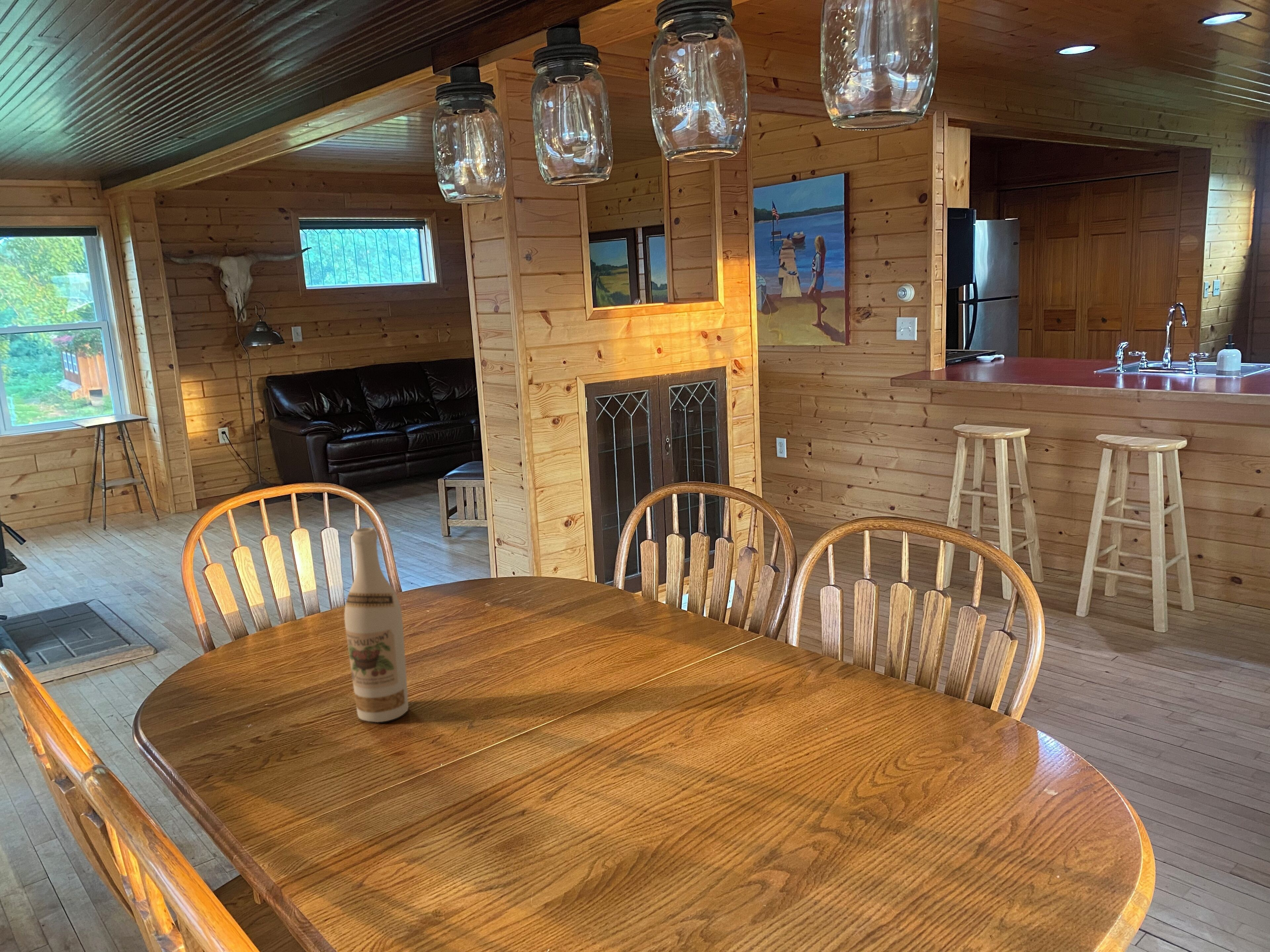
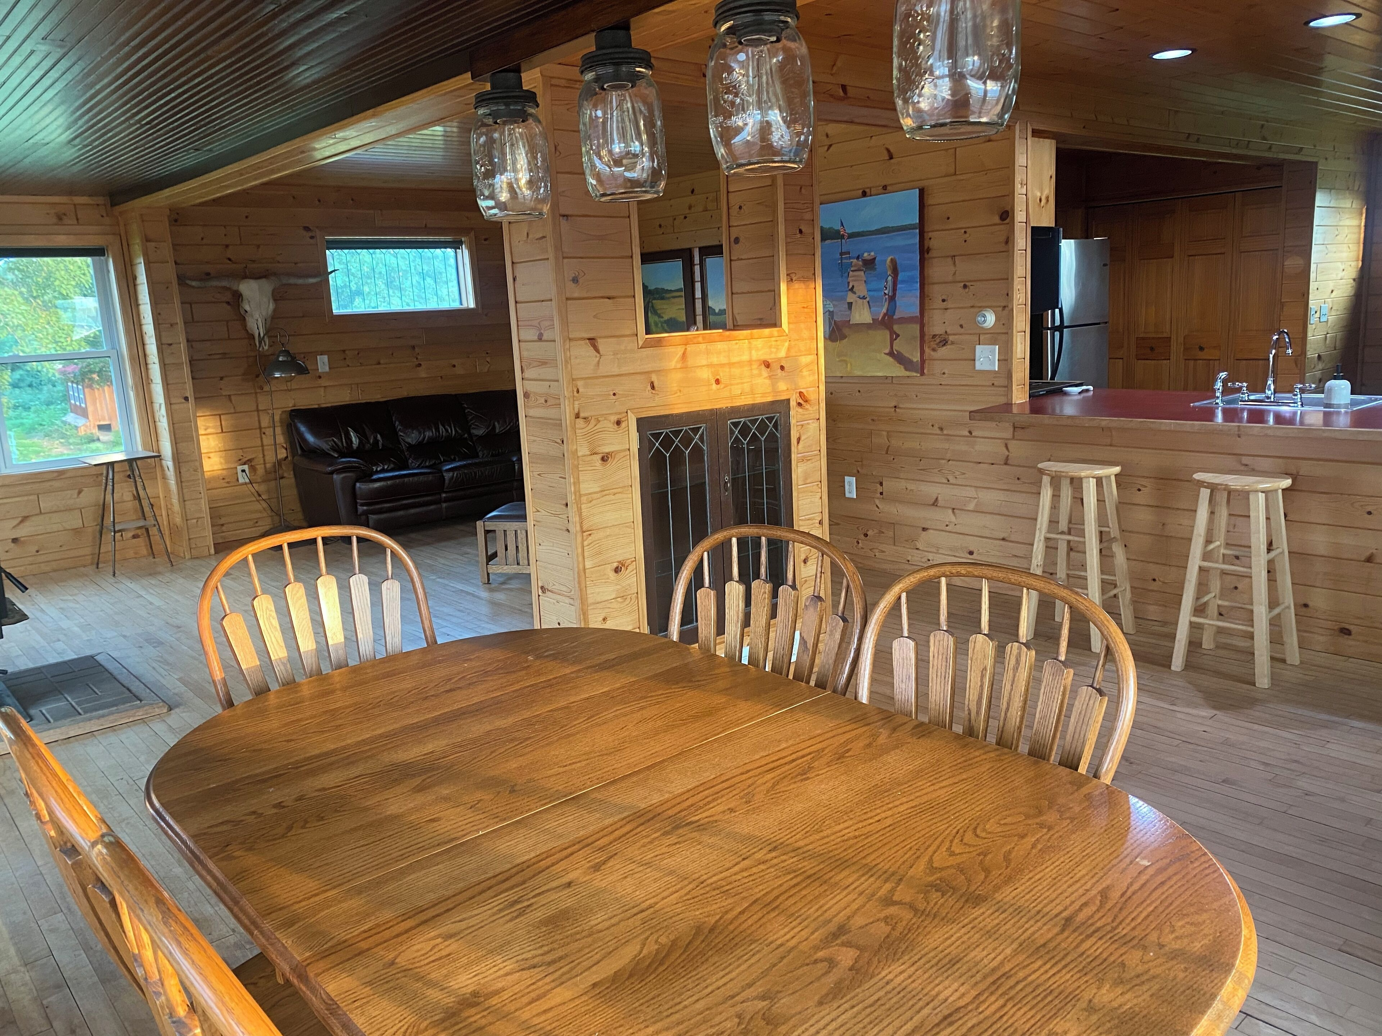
- wine bottle [344,527,409,723]
